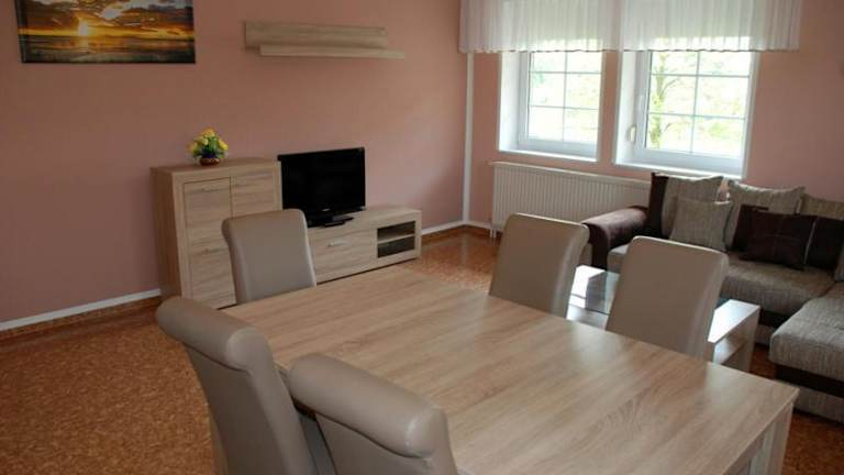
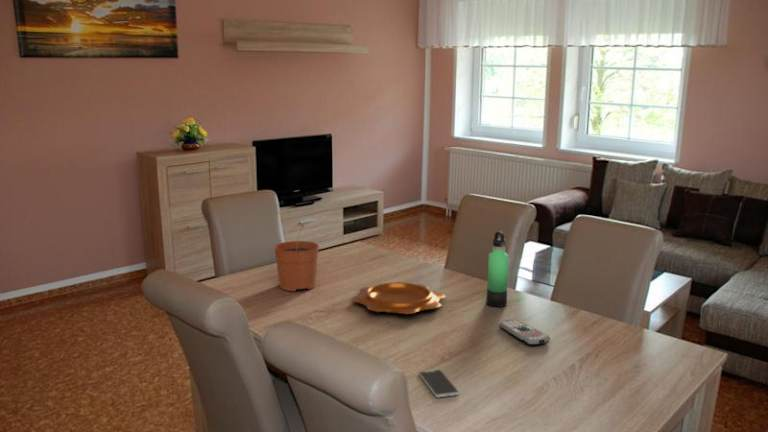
+ remote control [498,318,551,346]
+ plant pot [273,223,320,292]
+ decorative bowl [352,282,446,315]
+ thermos bottle [485,231,510,308]
+ smartphone [418,368,460,398]
